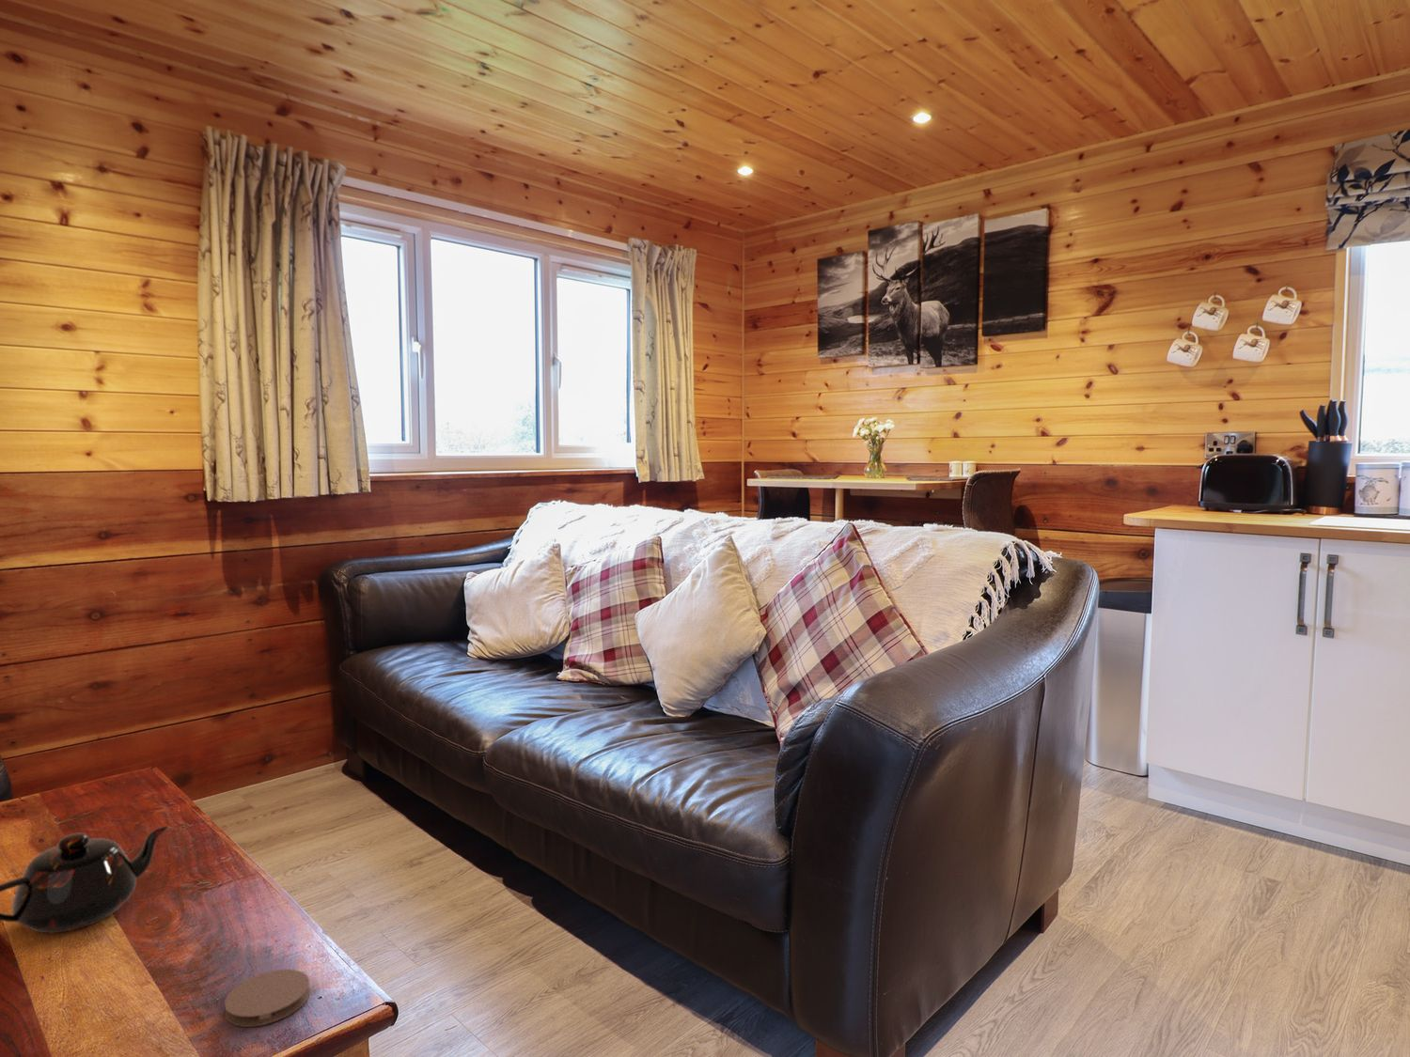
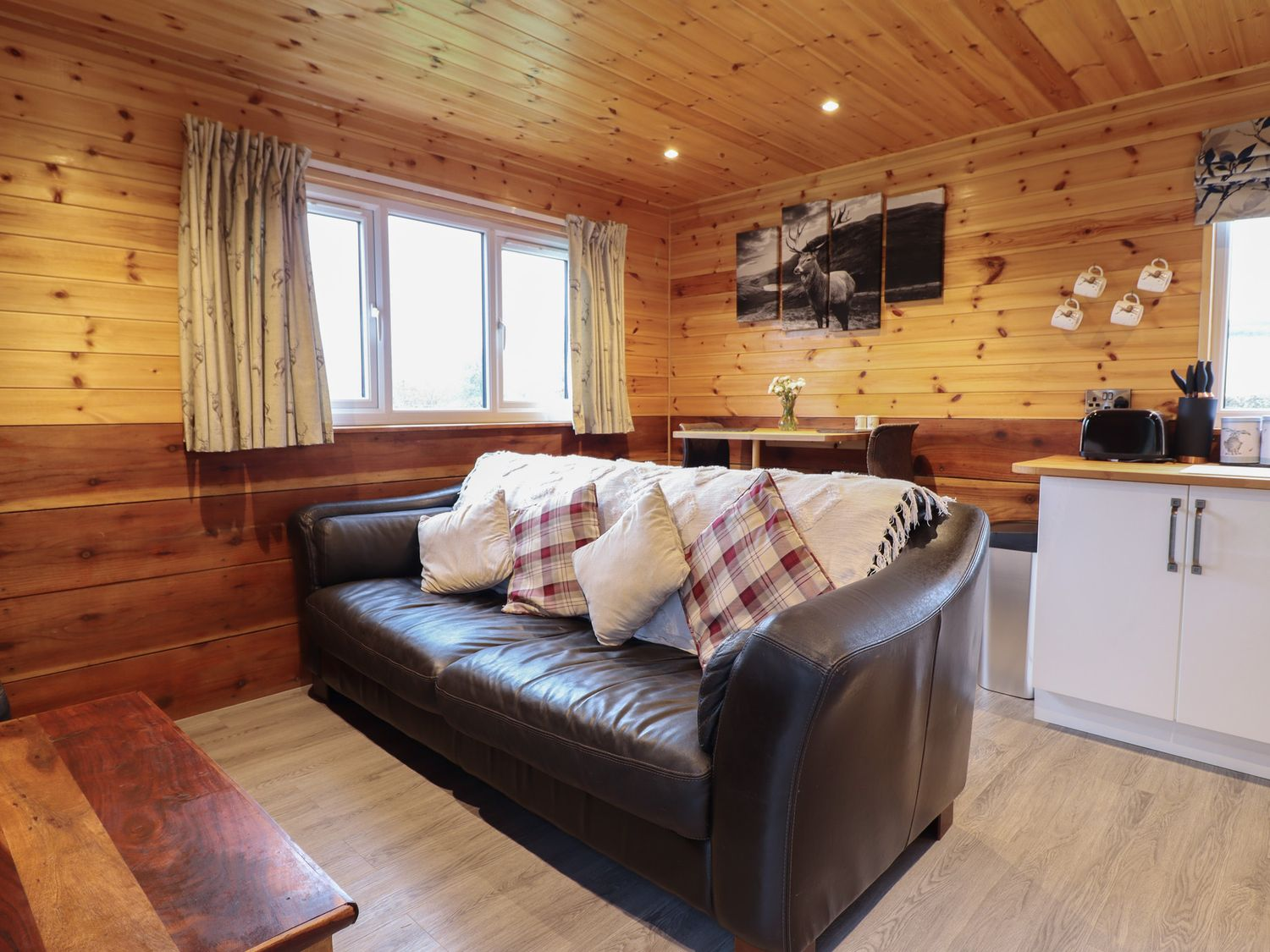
- teapot [0,825,170,934]
- coaster [224,968,311,1028]
